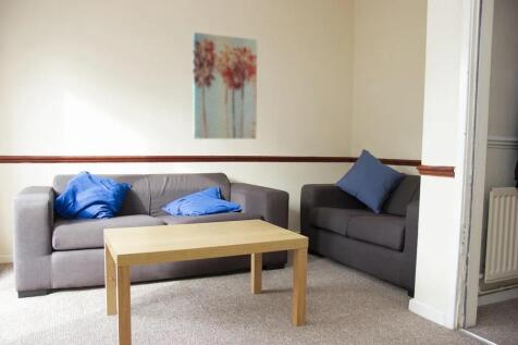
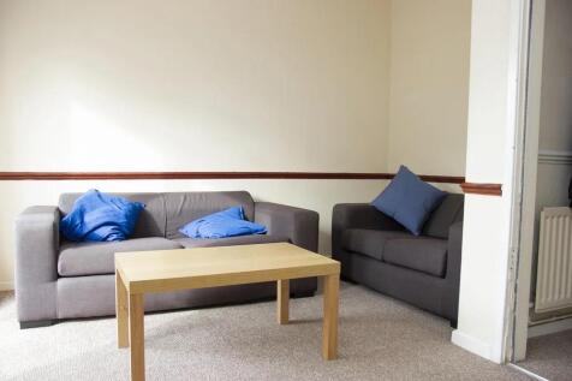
- wall art [192,32,258,140]
